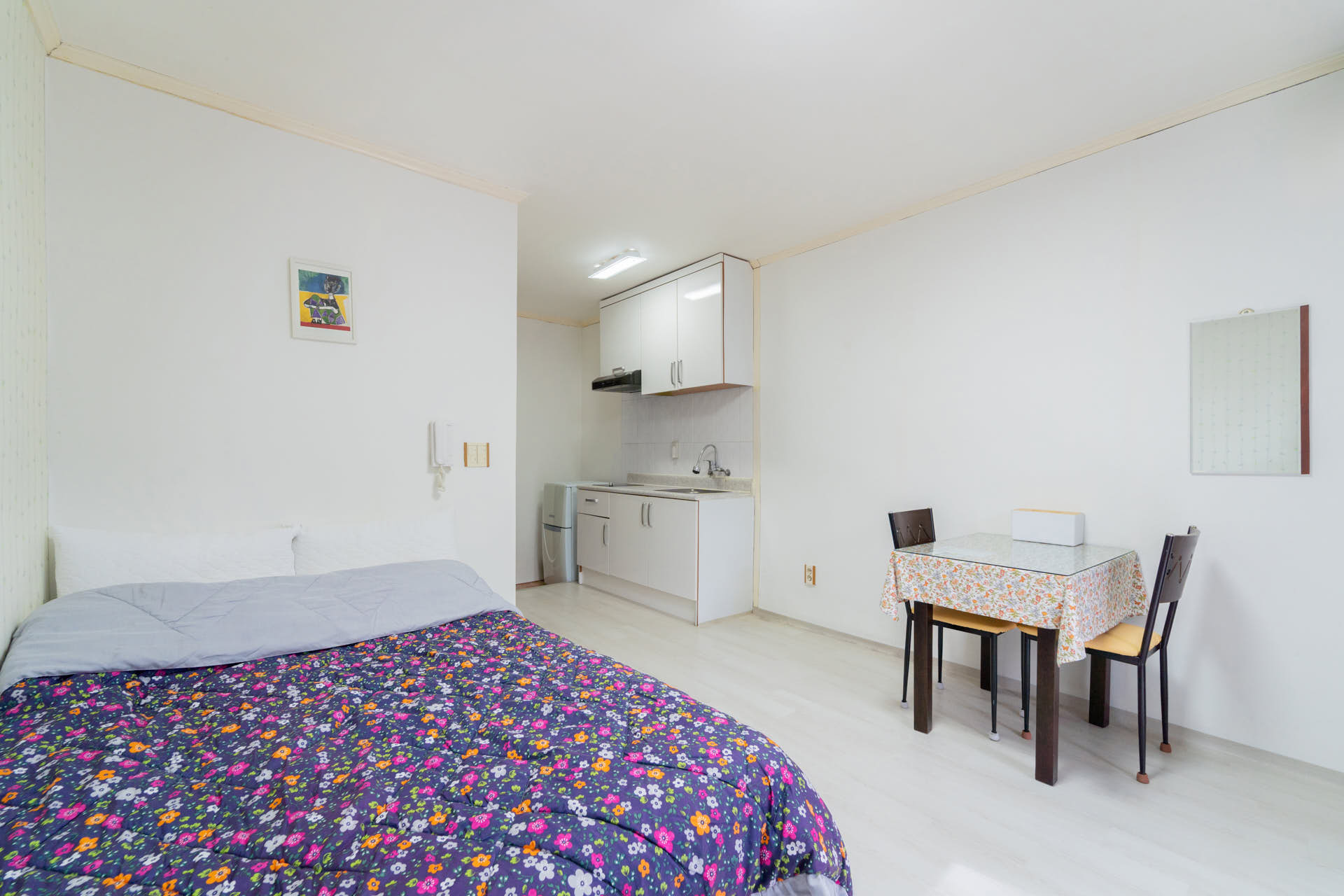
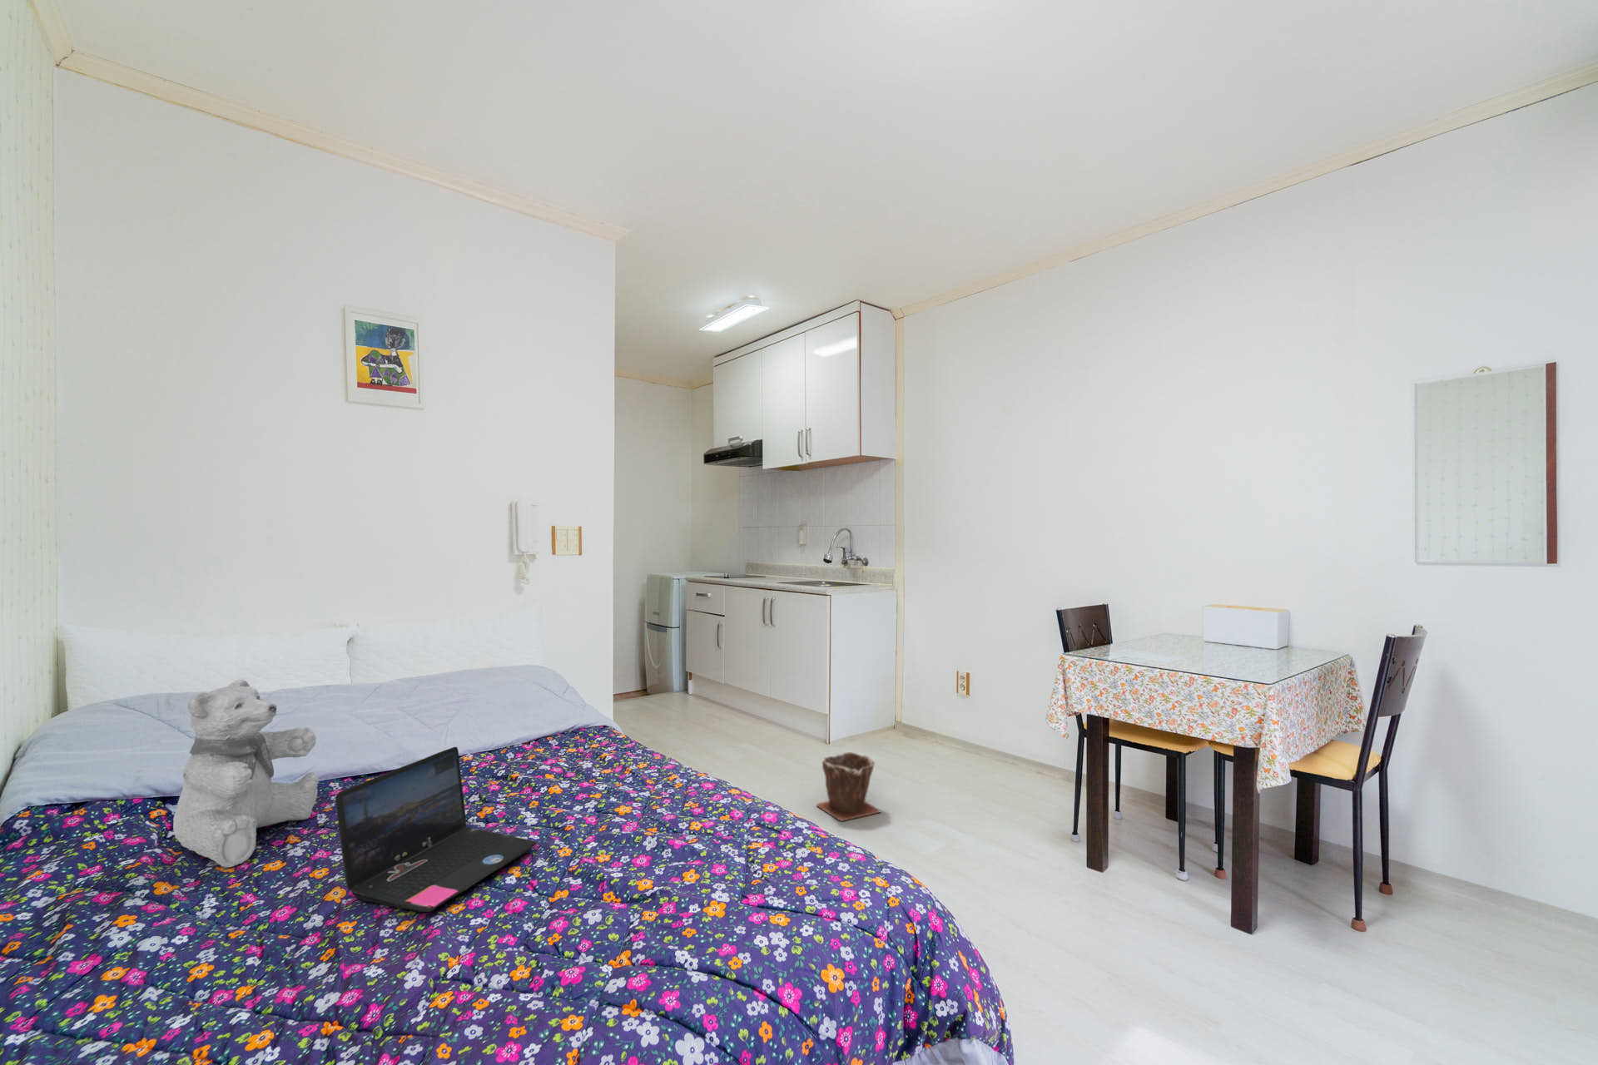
+ laptop [334,746,537,913]
+ plant pot [816,751,881,823]
+ teddy bear [172,679,320,869]
